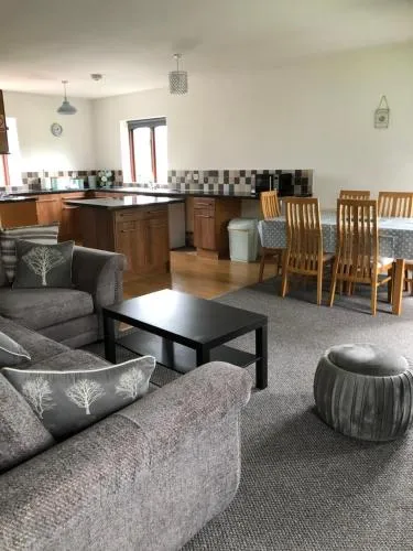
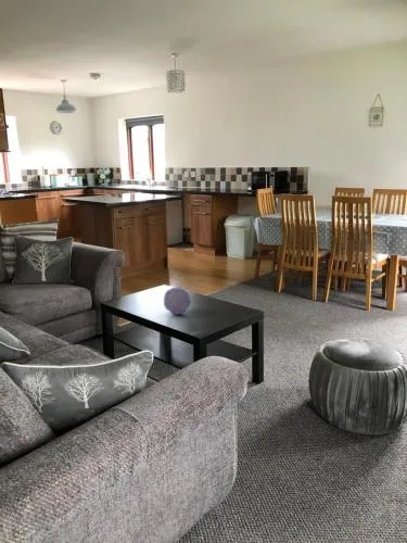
+ decorative ball [163,286,192,316]
